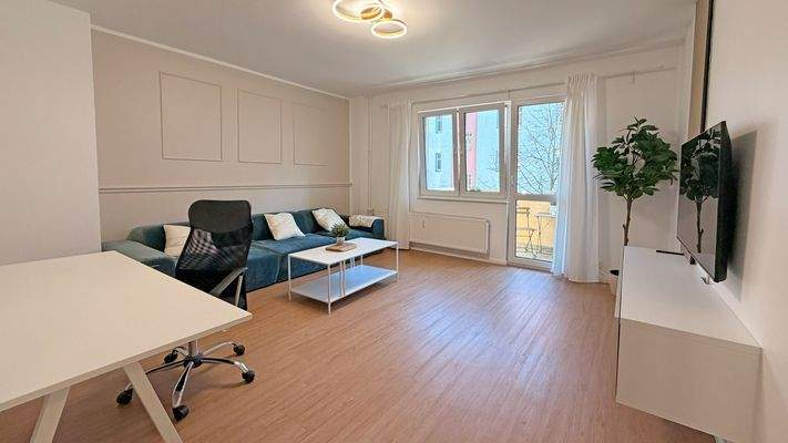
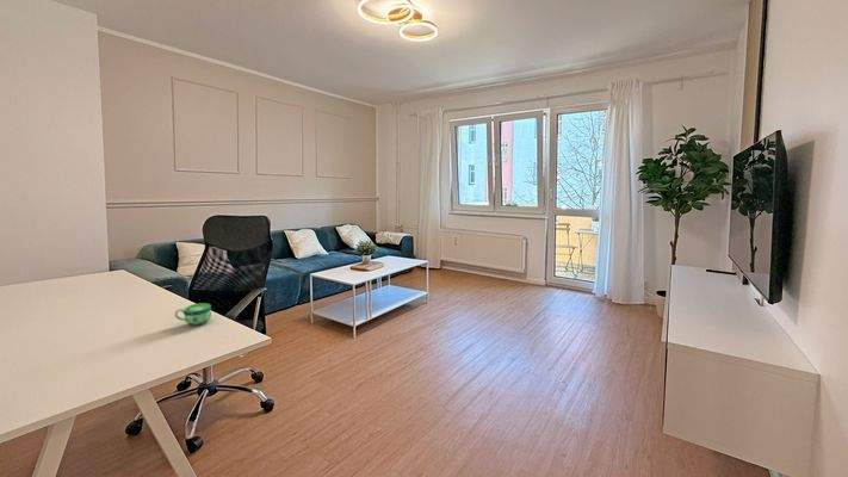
+ cup [174,302,212,327]
